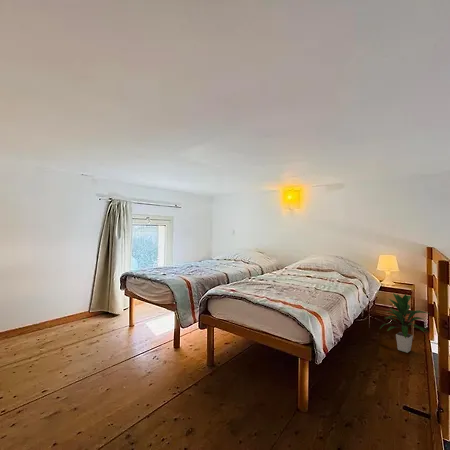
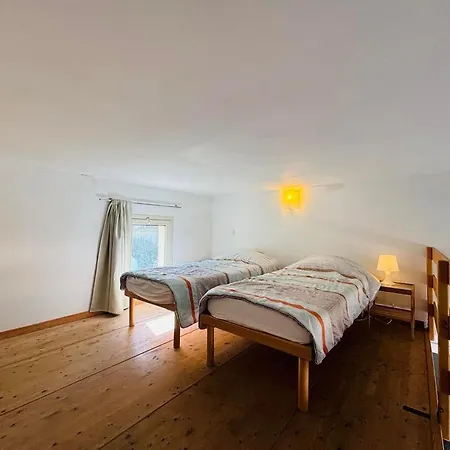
- indoor plant [379,292,430,354]
